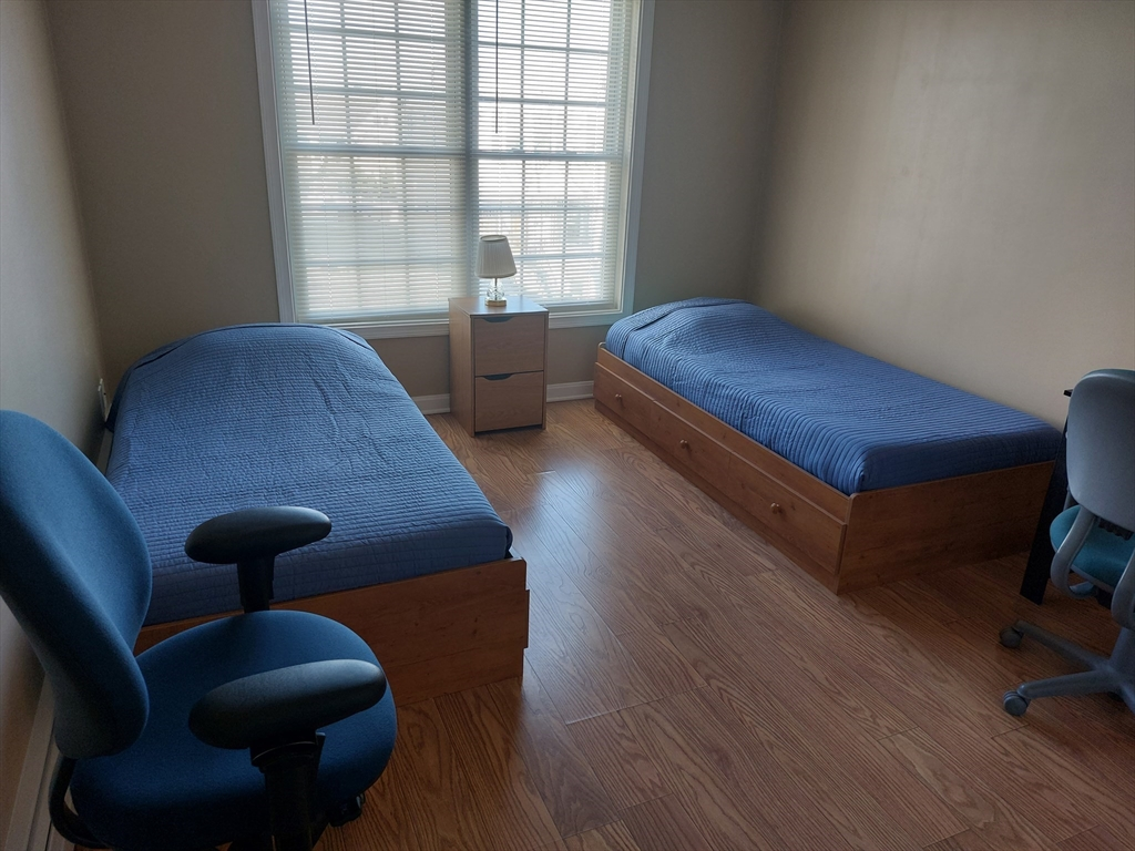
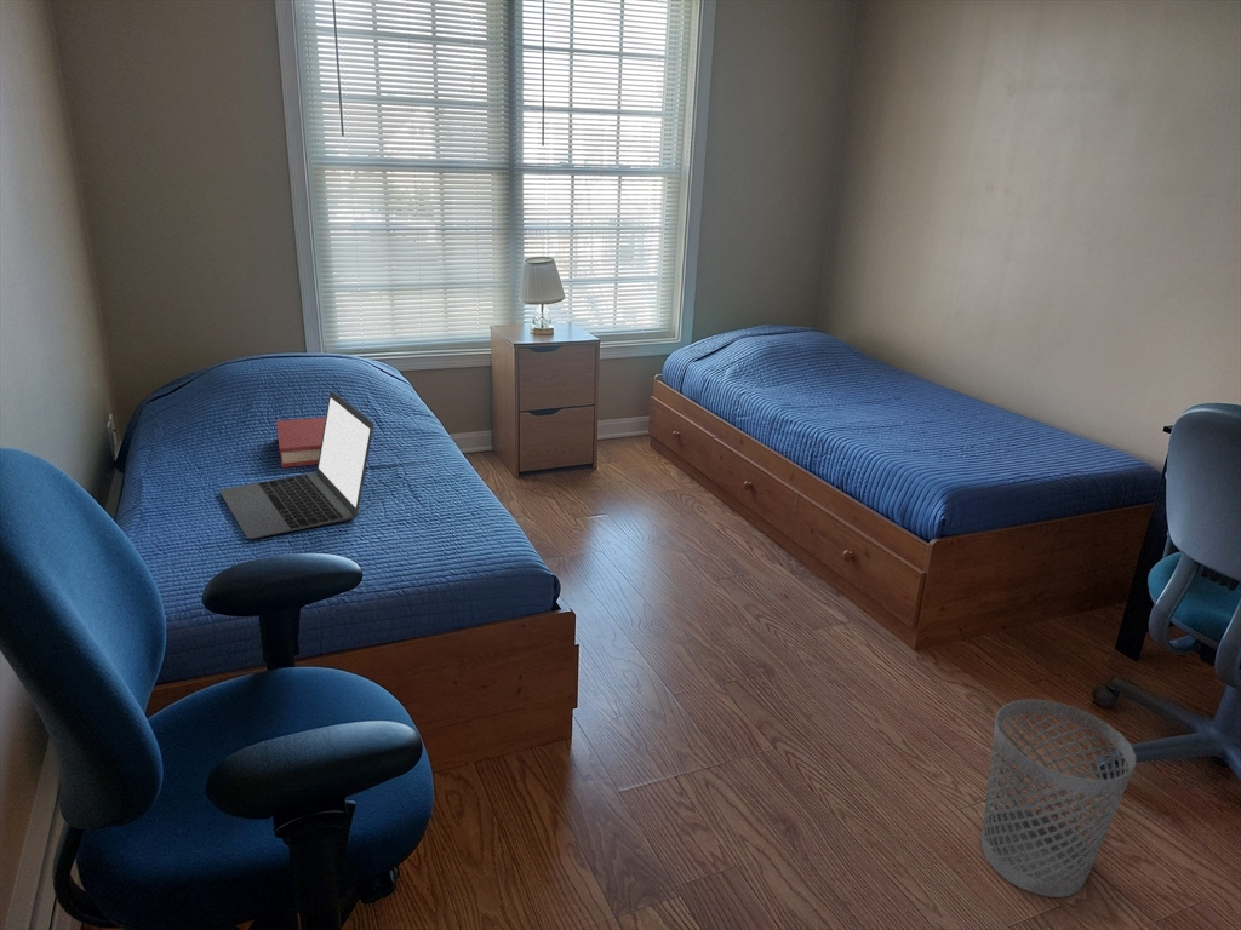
+ wastebasket [980,698,1137,899]
+ hardback book [275,417,326,469]
+ laptop [219,390,374,540]
